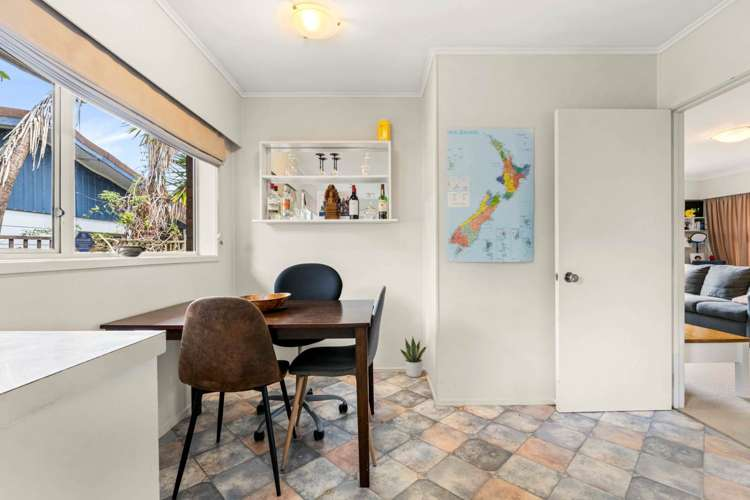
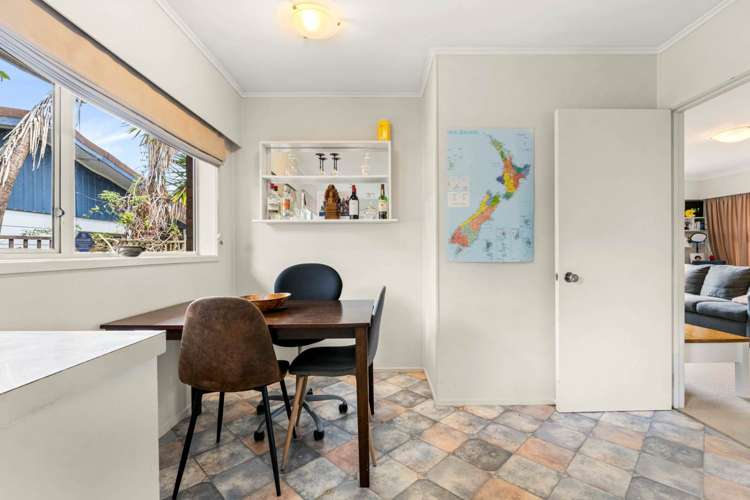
- potted plant [399,336,427,378]
